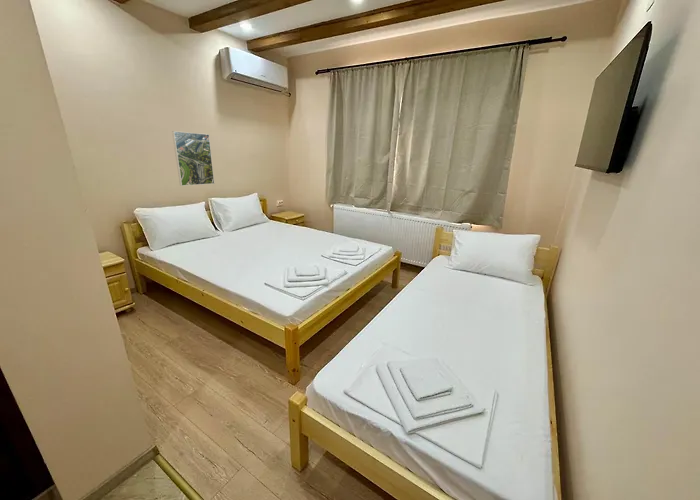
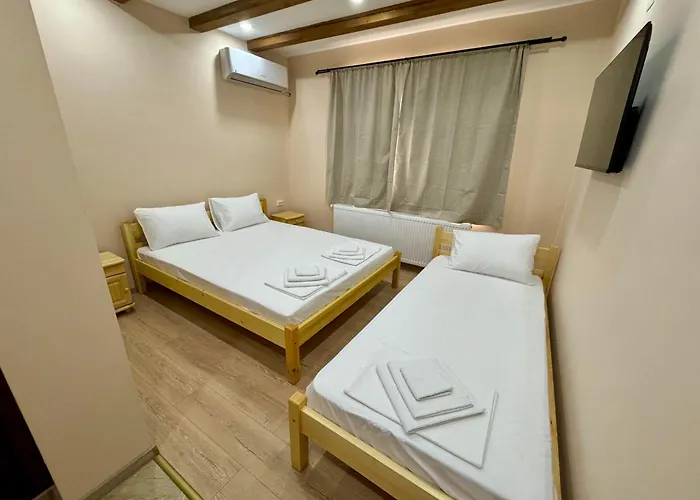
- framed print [171,130,215,187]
